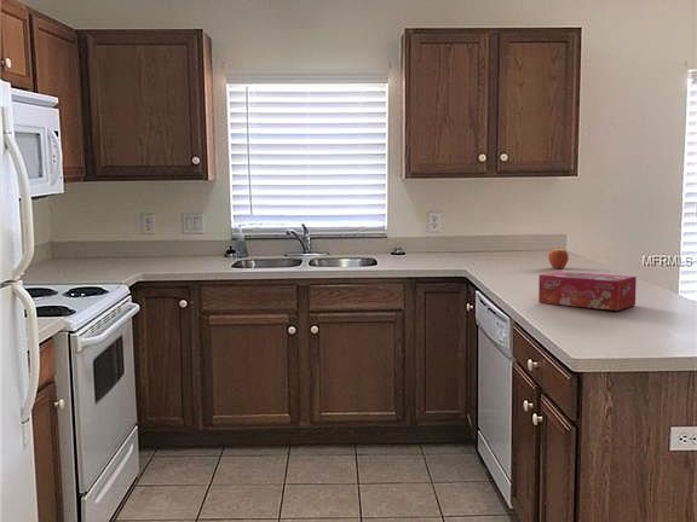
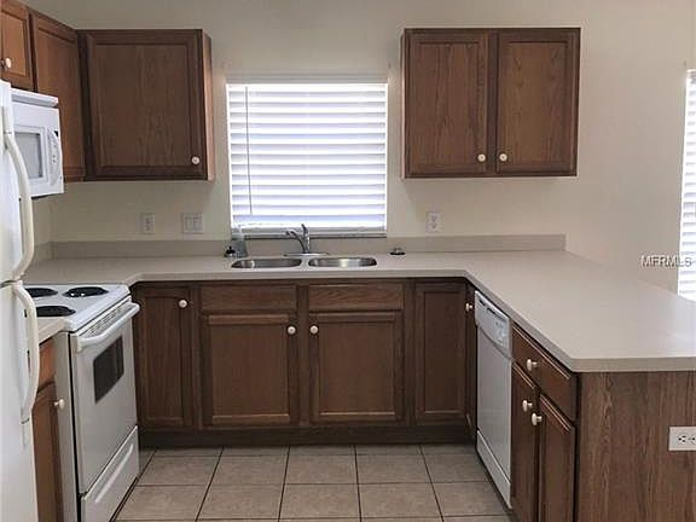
- tissue box [537,269,638,312]
- fruit [547,245,570,269]
